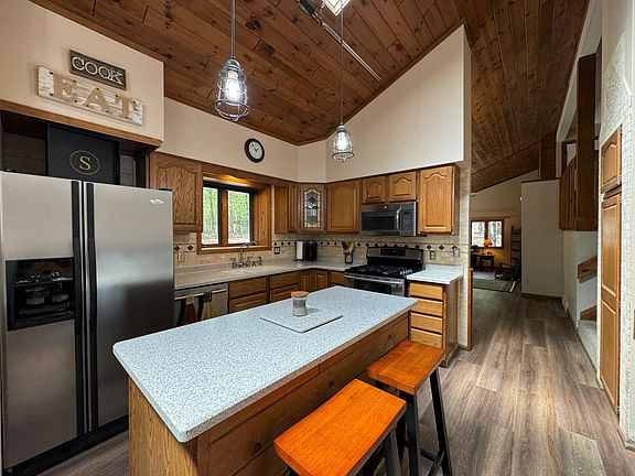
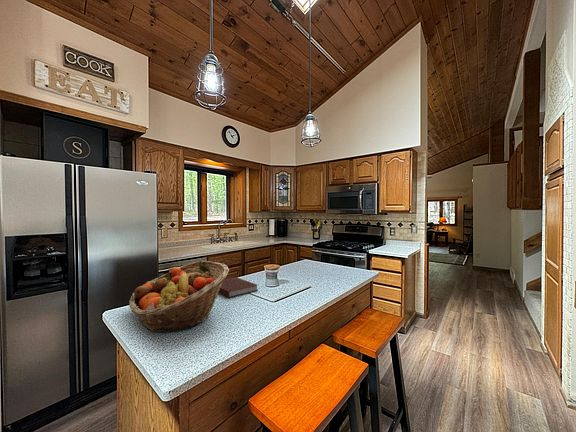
+ fruit basket [128,260,230,332]
+ notebook [218,276,258,298]
